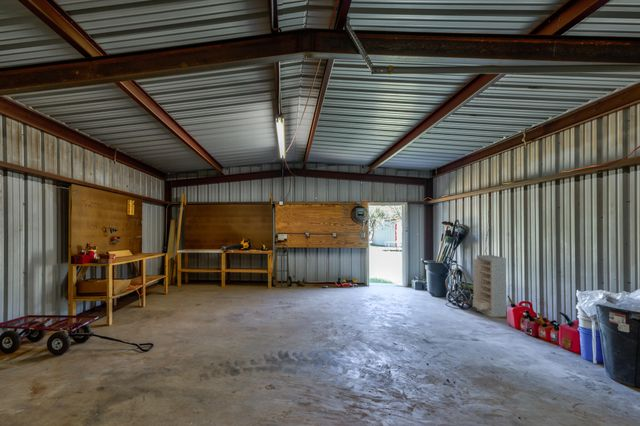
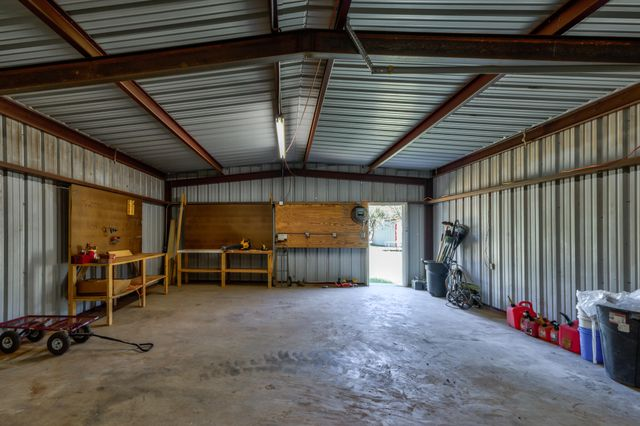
- storage cabinet [472,254,507,318]
